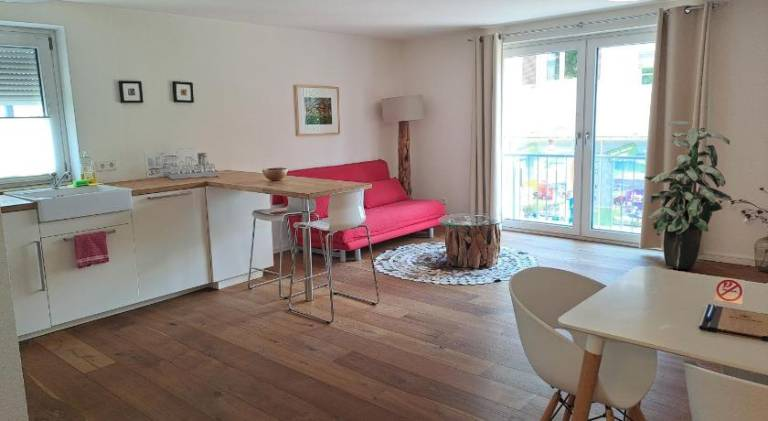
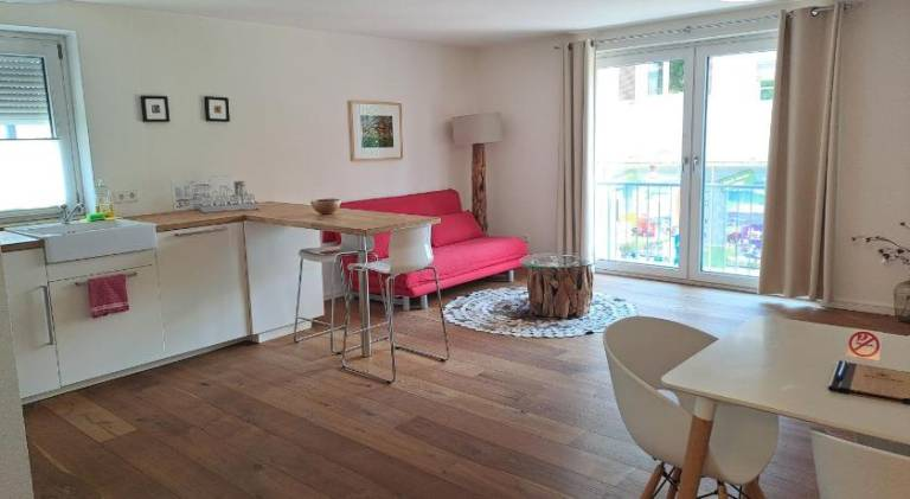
- indoor plant [644,120,733,270]
